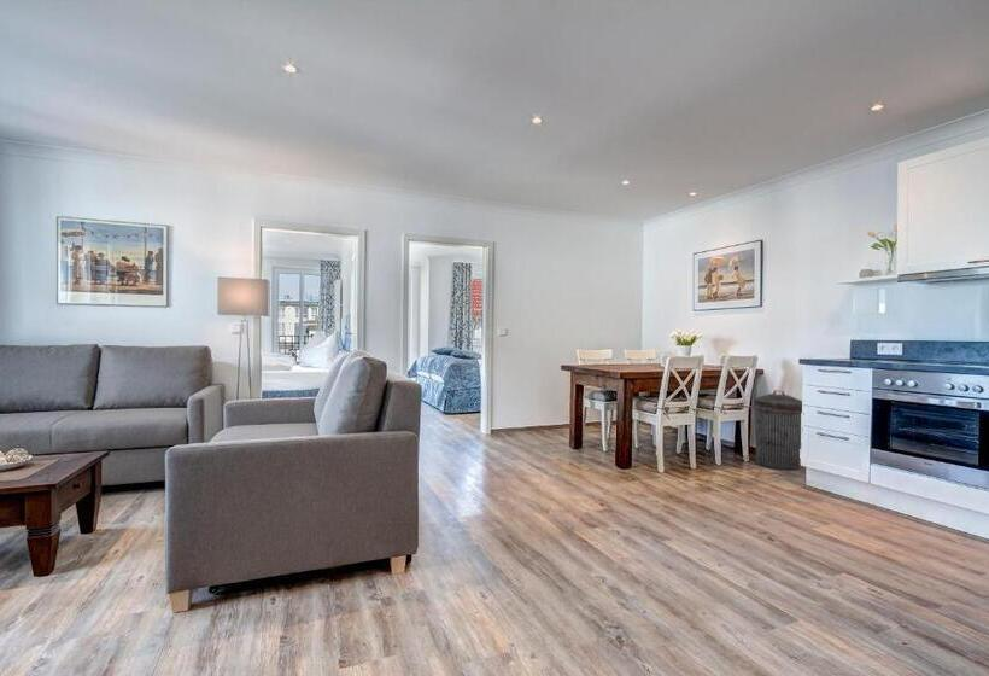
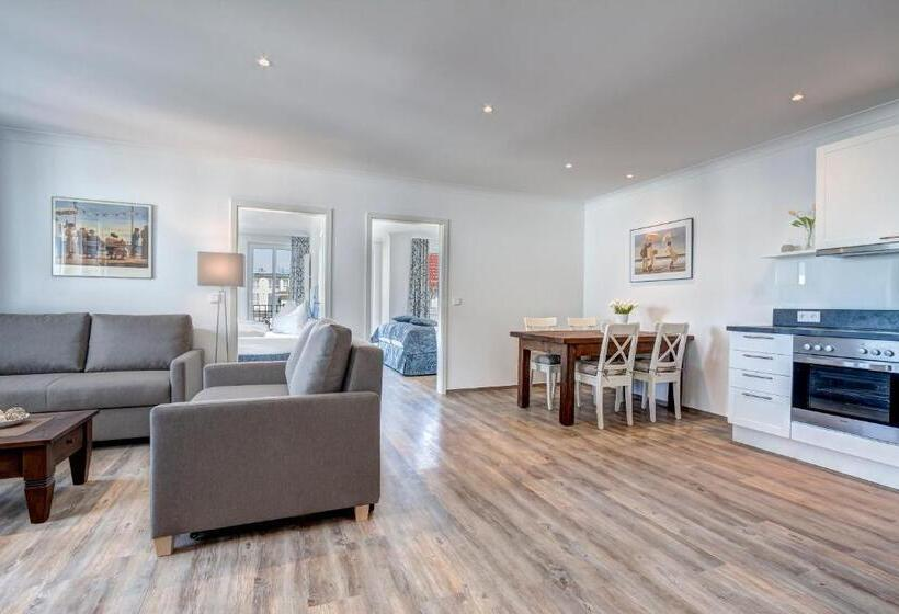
- trash can [753,389,803,471]
